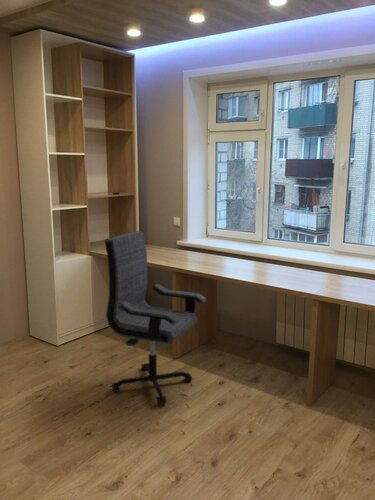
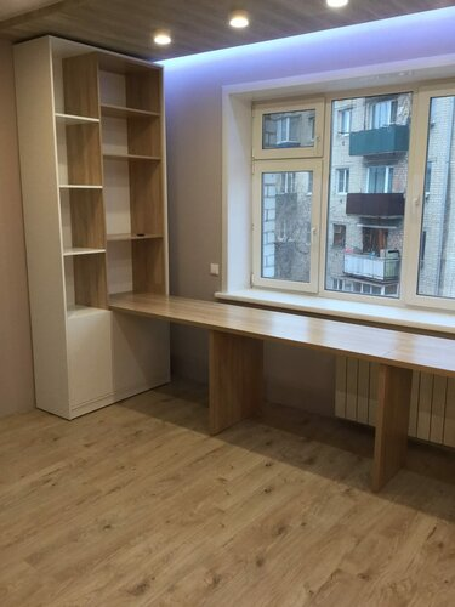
- office chair [103,230,207,405]
